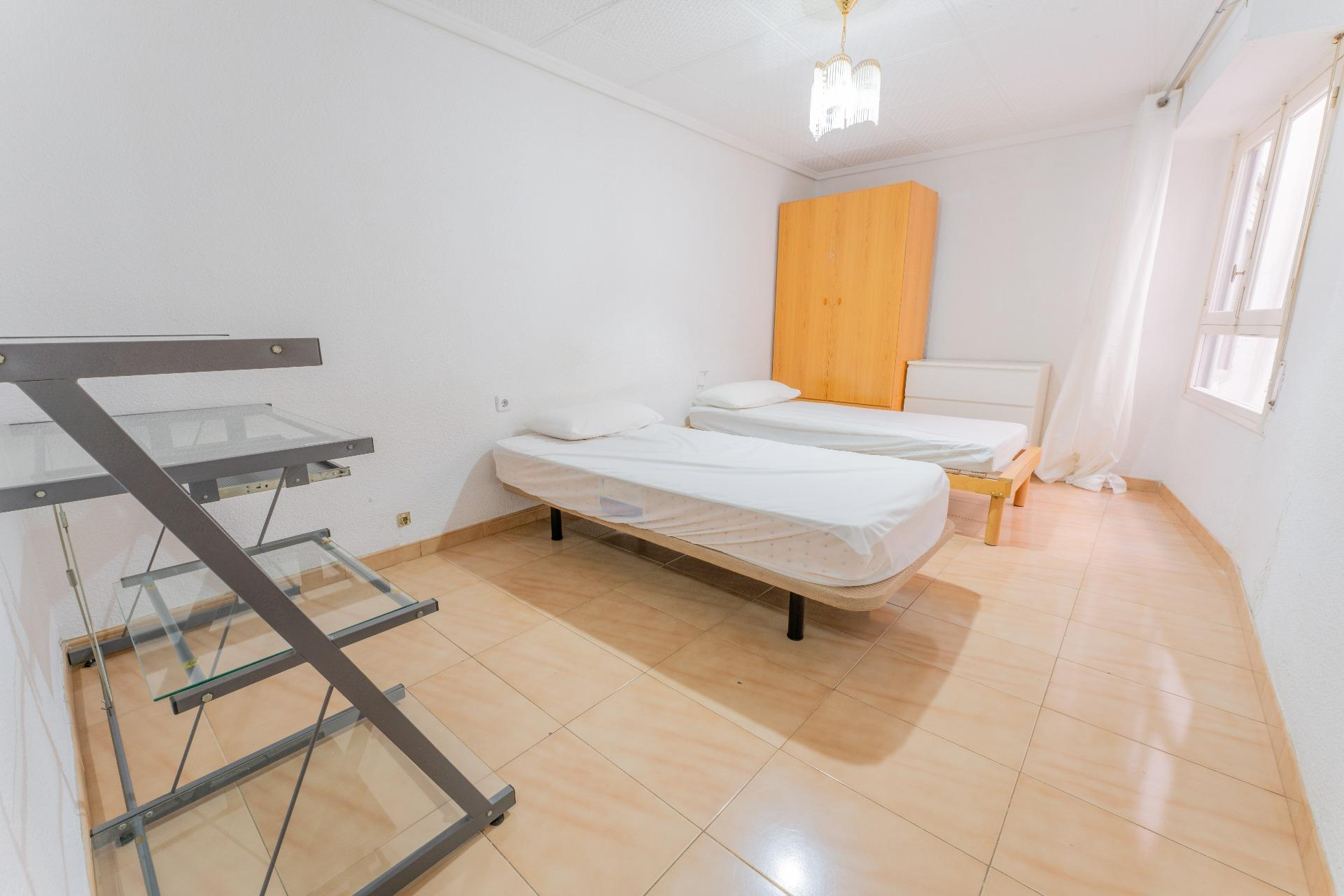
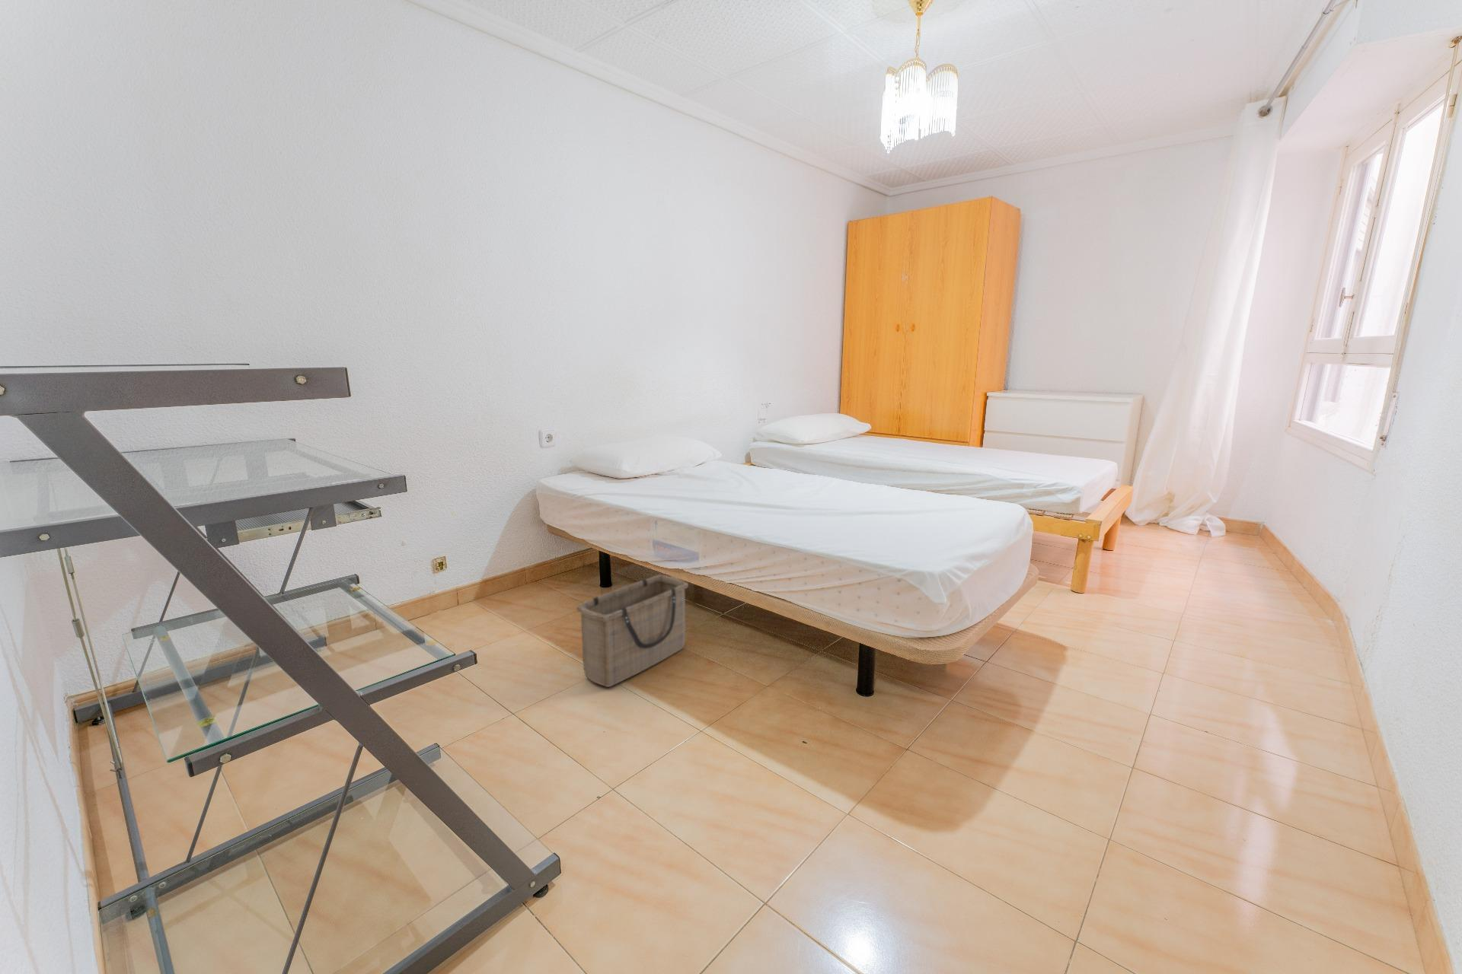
+ basket [575,574,689,688]
